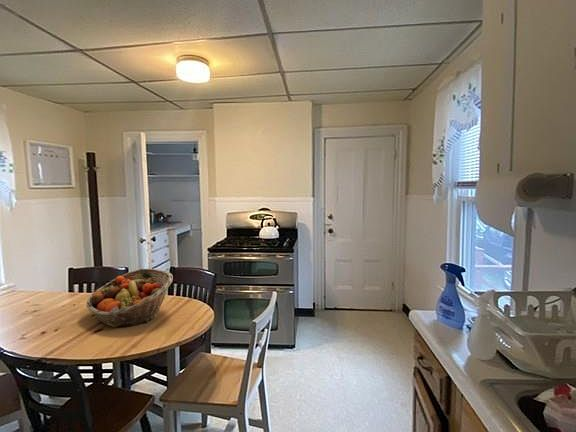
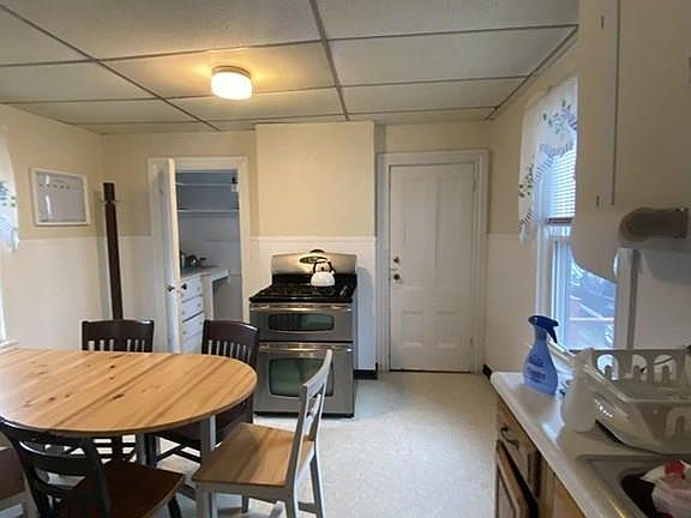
- fruit basket [85,268,174,328]
